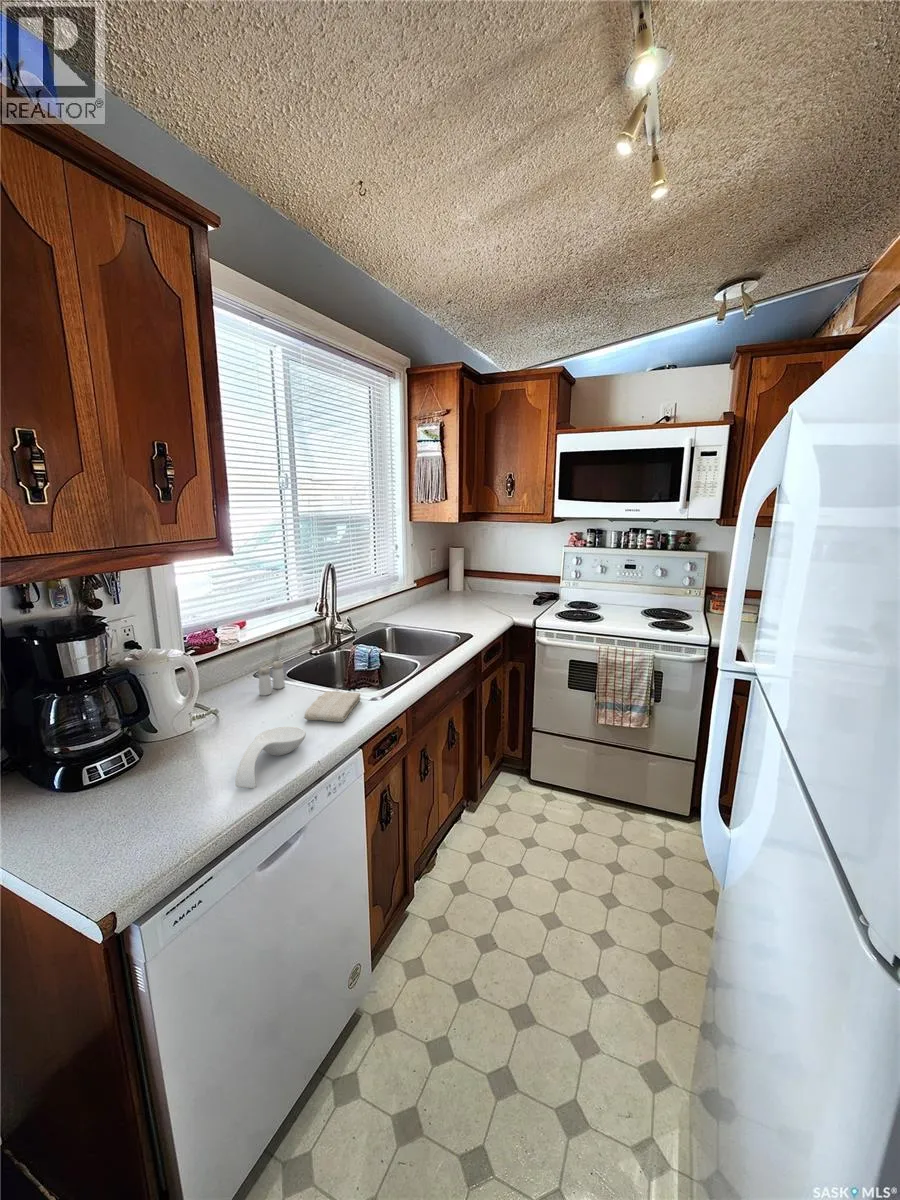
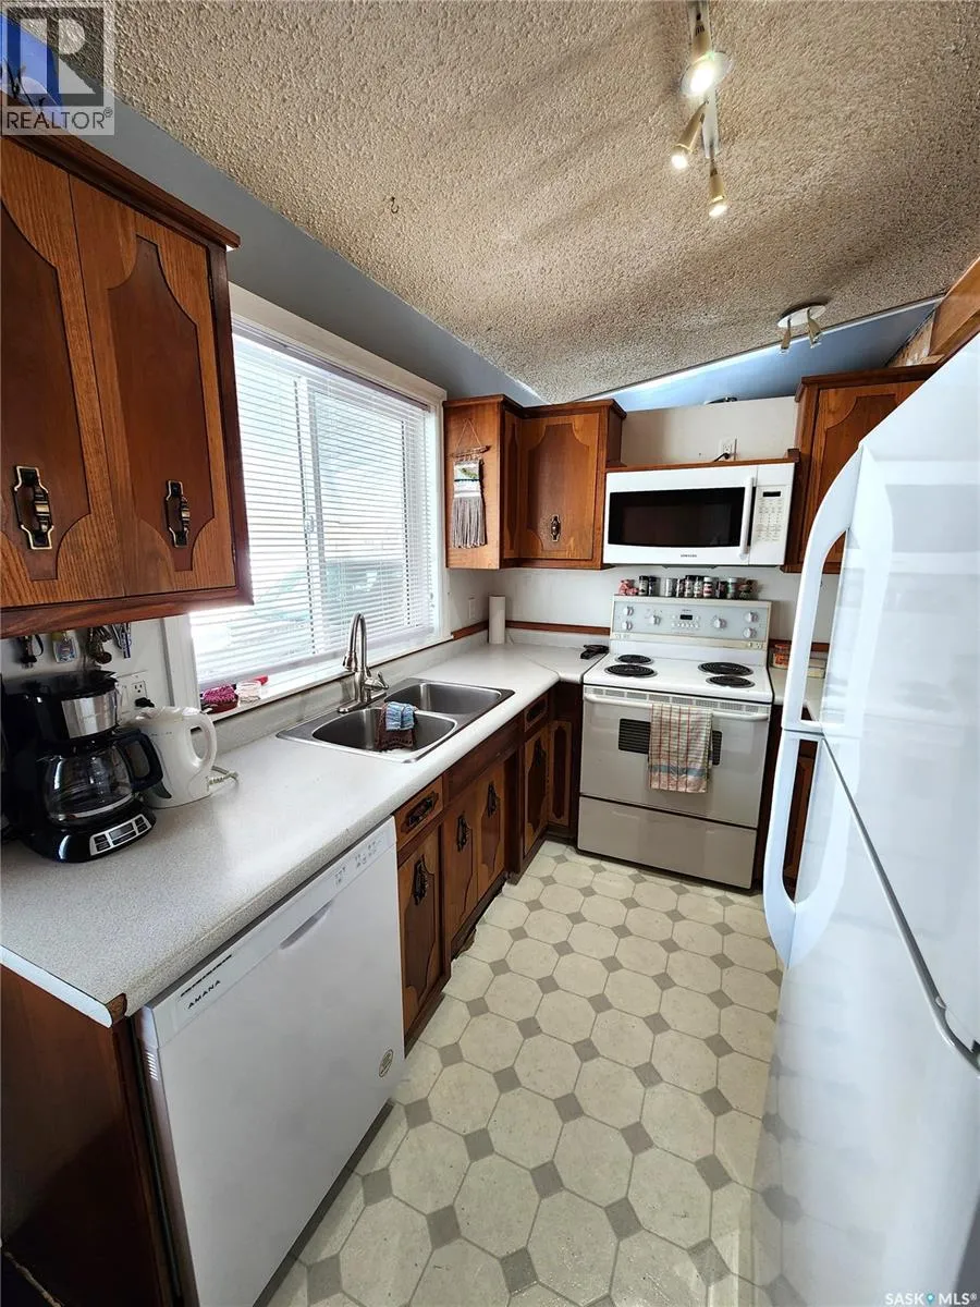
- washcloth [303,690,361,723]
- spoon rest [234,726,307,789]
- salt and pepper shaker [257,660,286,697]
